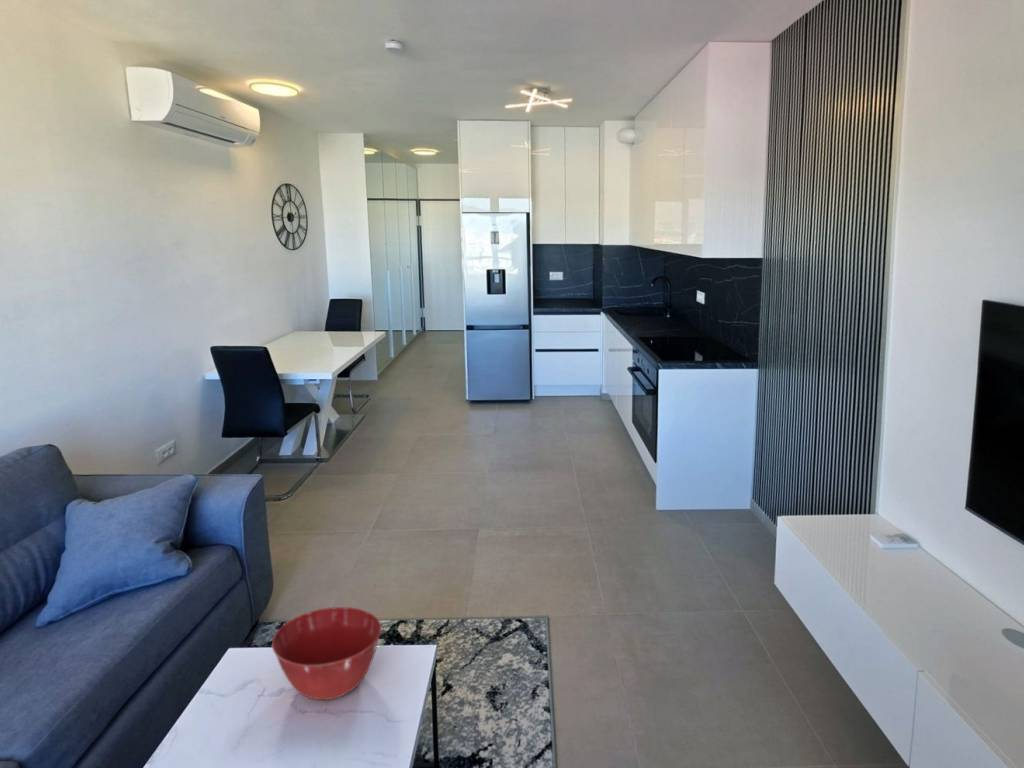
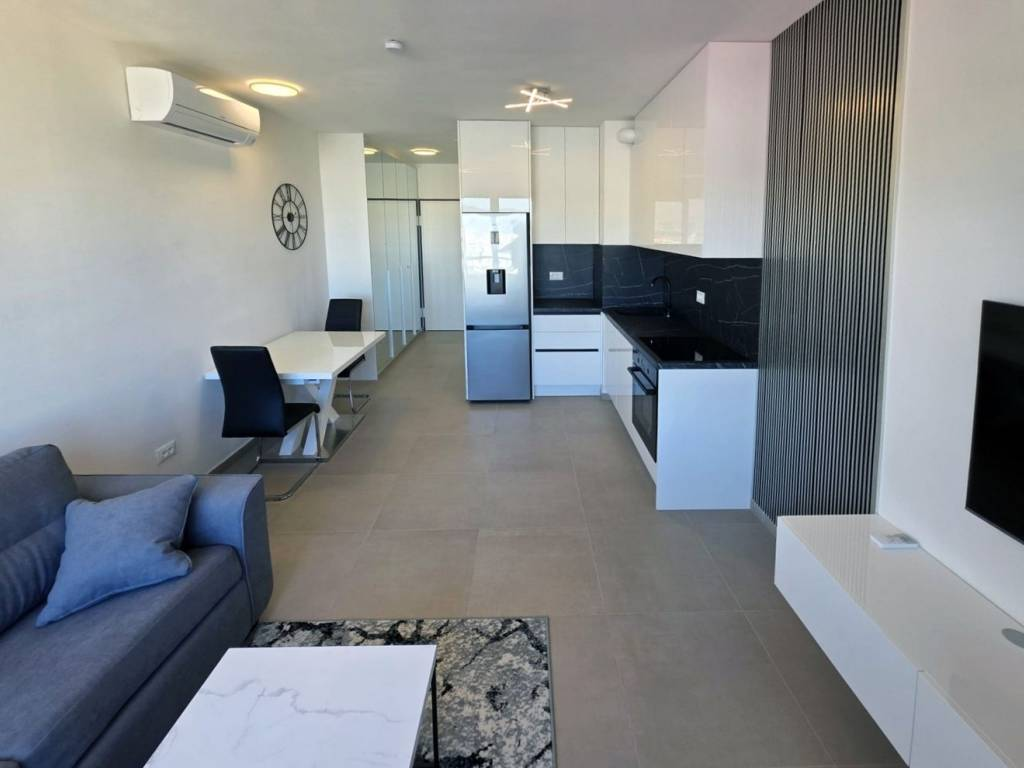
- mixing bowl [271,606,382,701]
